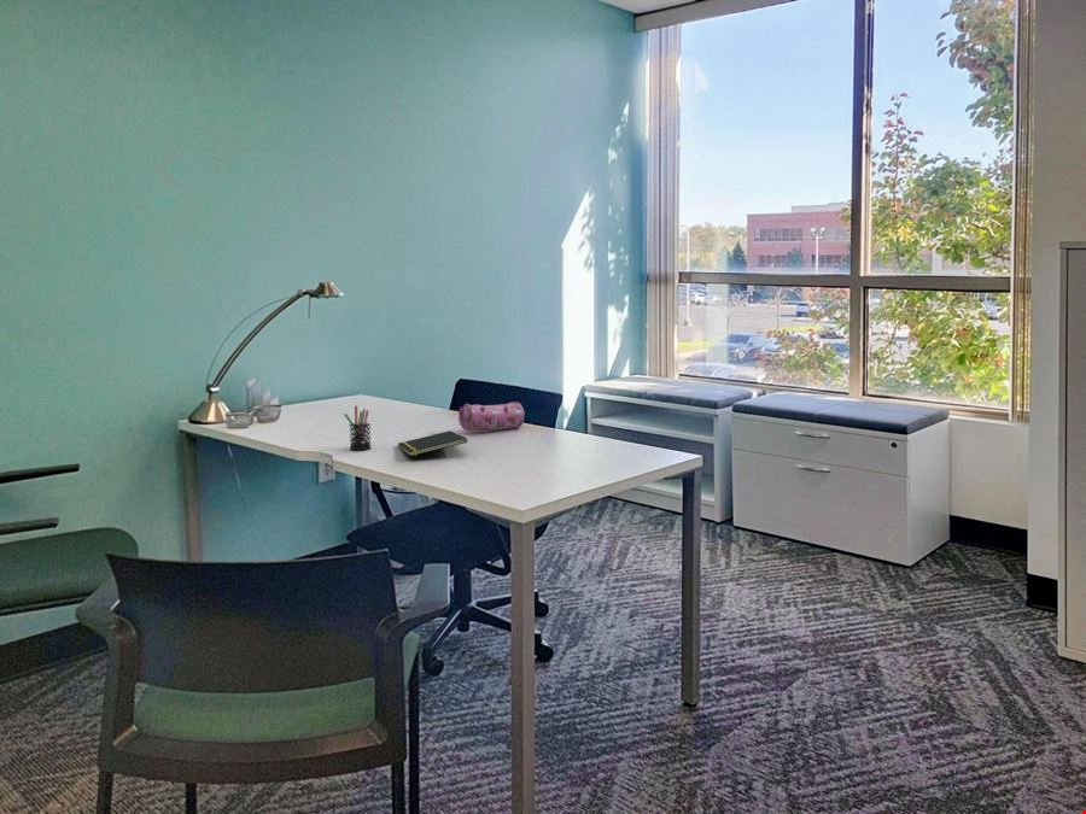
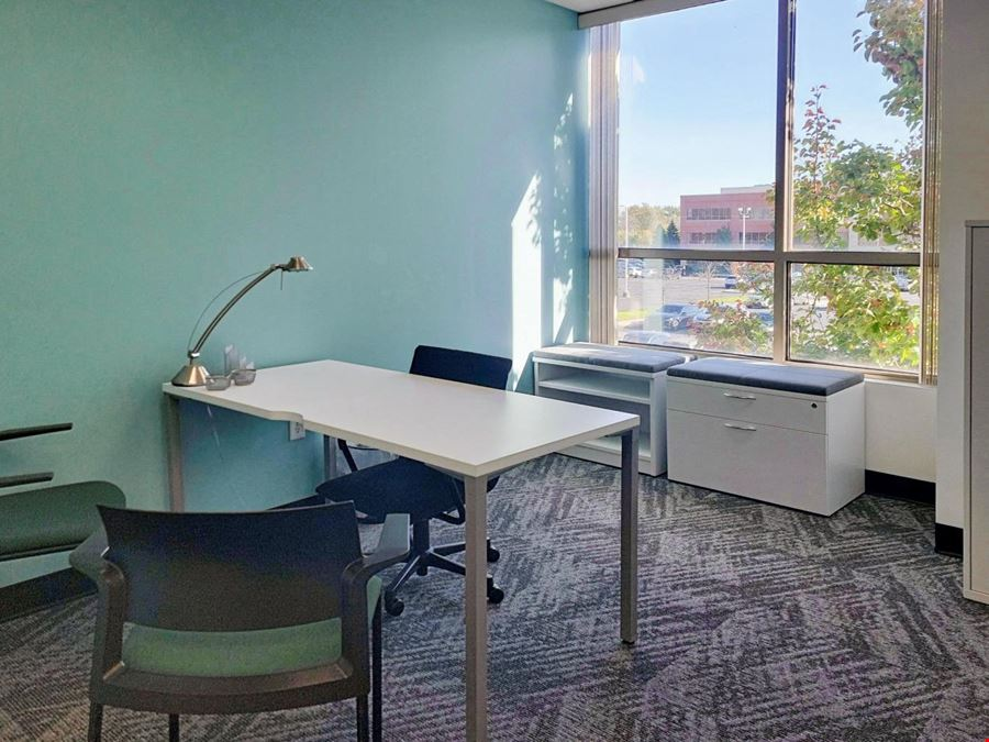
- pen holder [343,405,372,451]
- pencil case [457,400,526,432]
- notepad [397,431,468,457]
